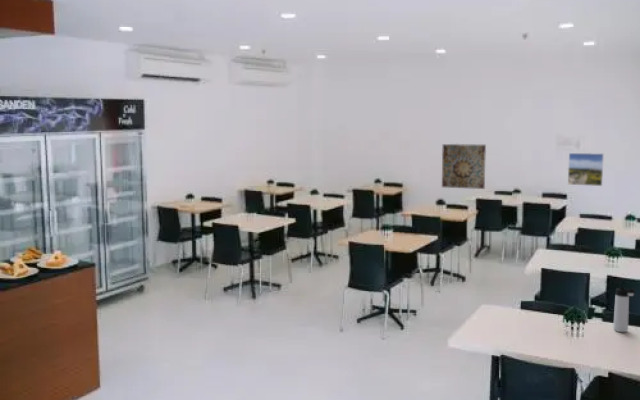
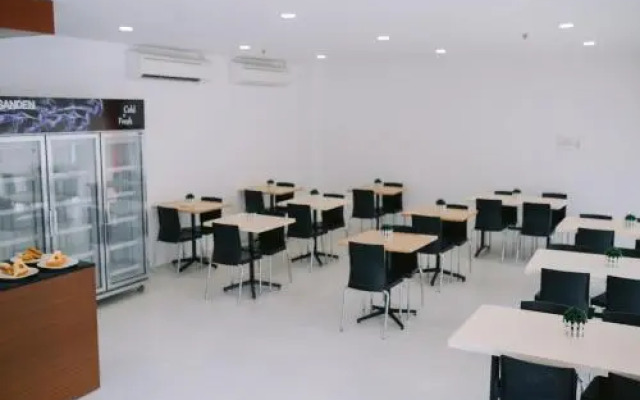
- wall art [441,143,487,190]
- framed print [567,152,605,187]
- thermos bottle [612,286,637,333]
